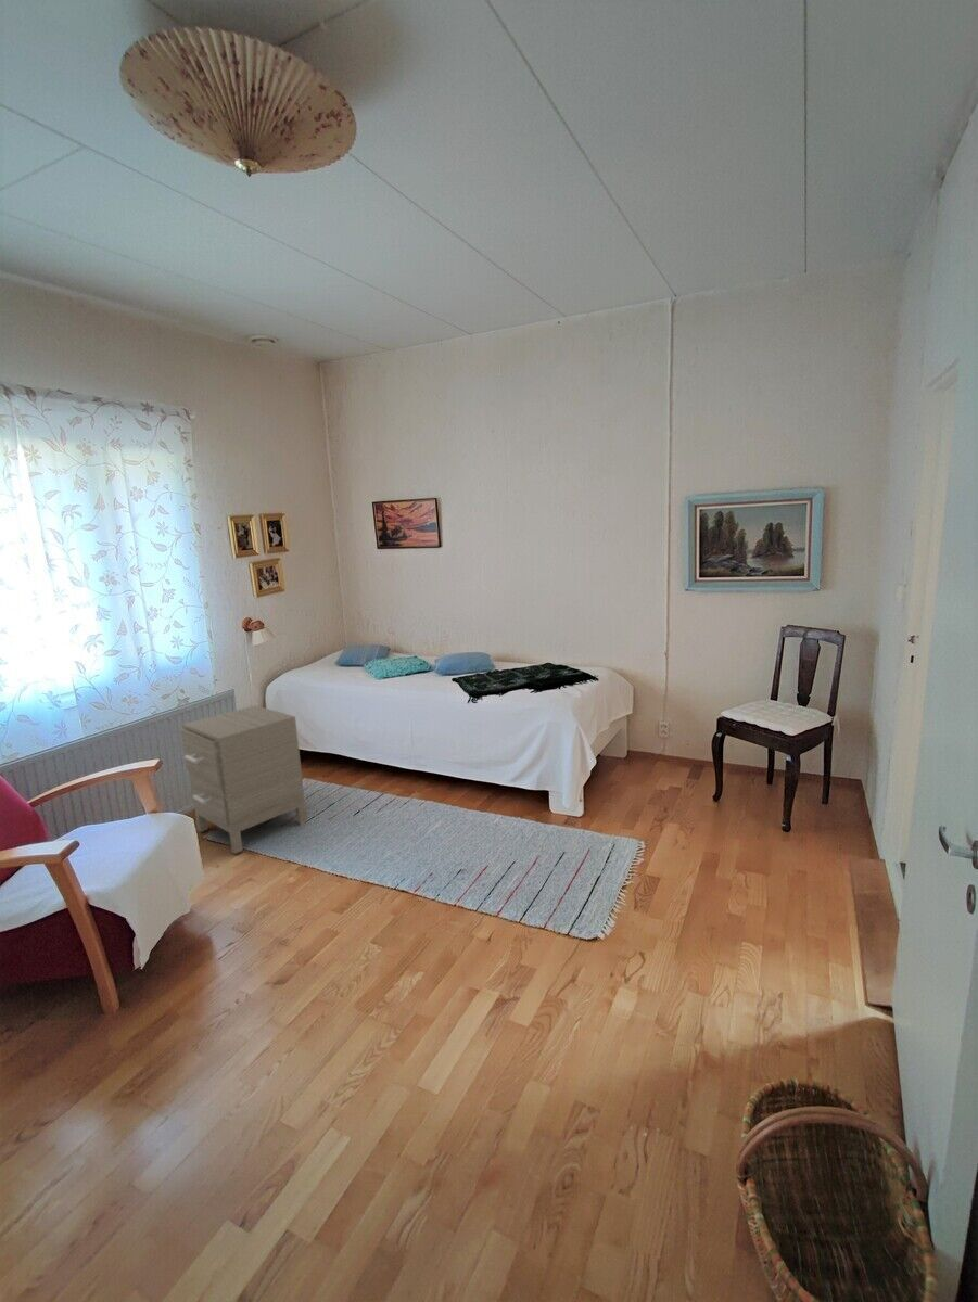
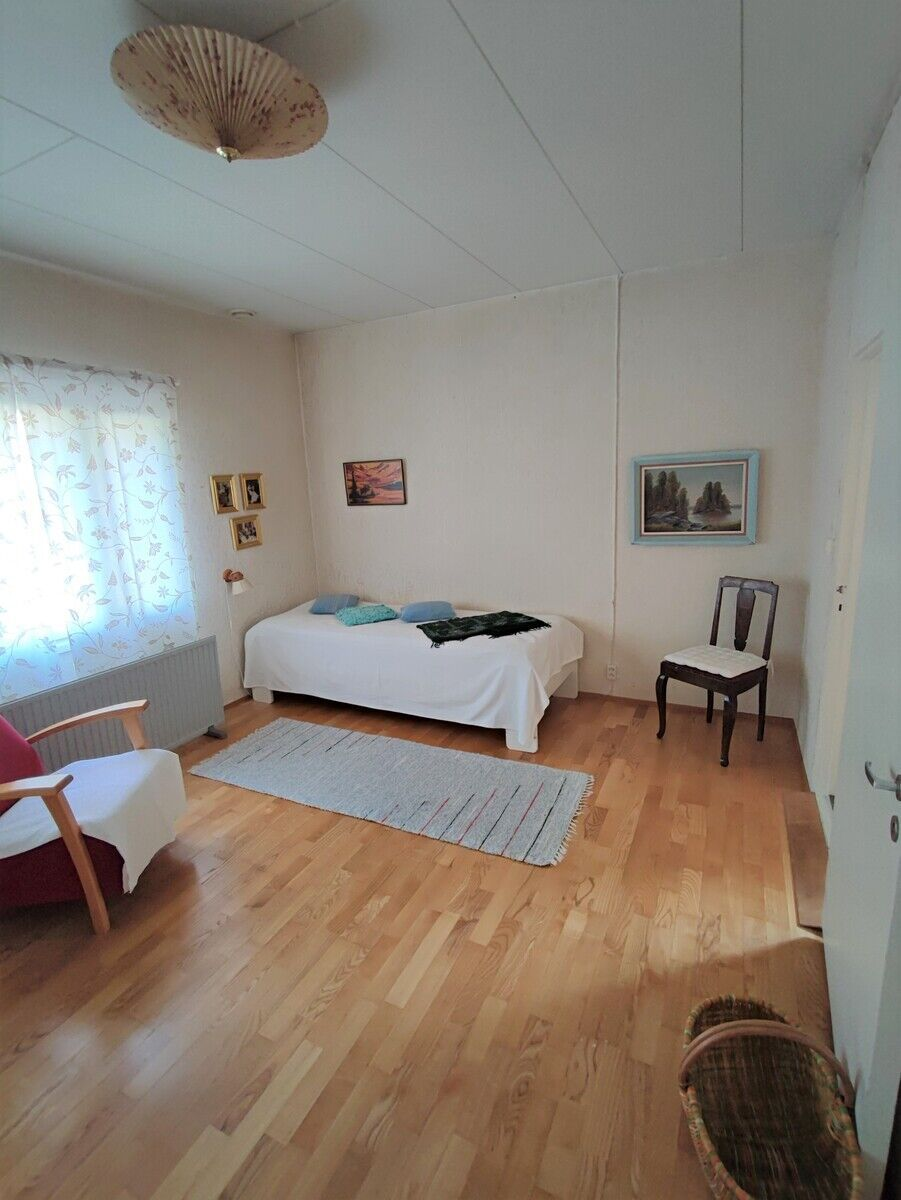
- nightstand [179,704,308,855]
